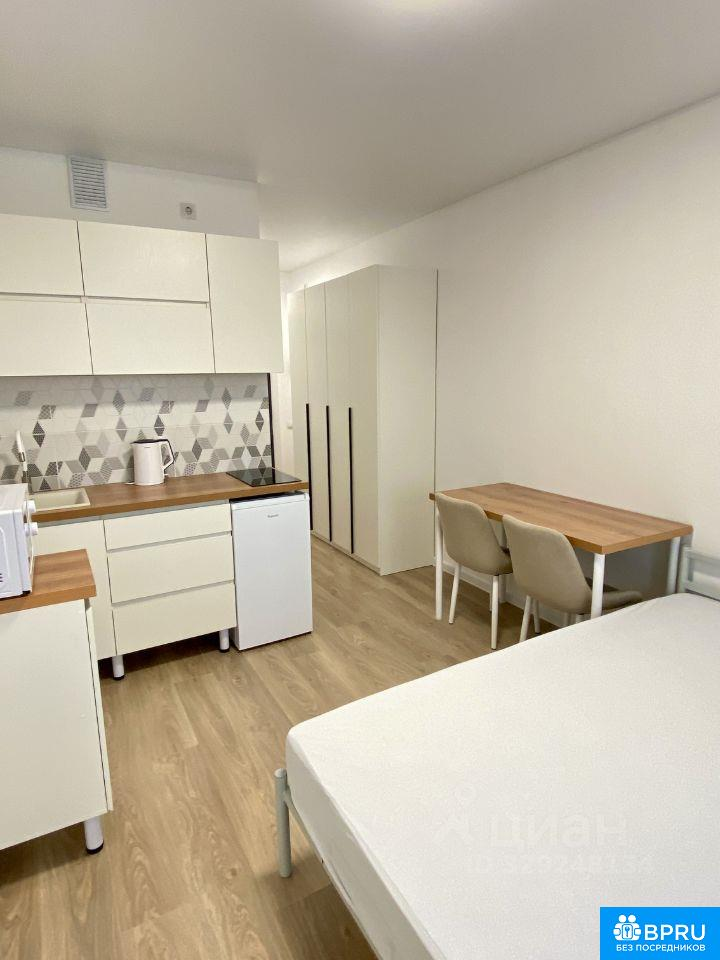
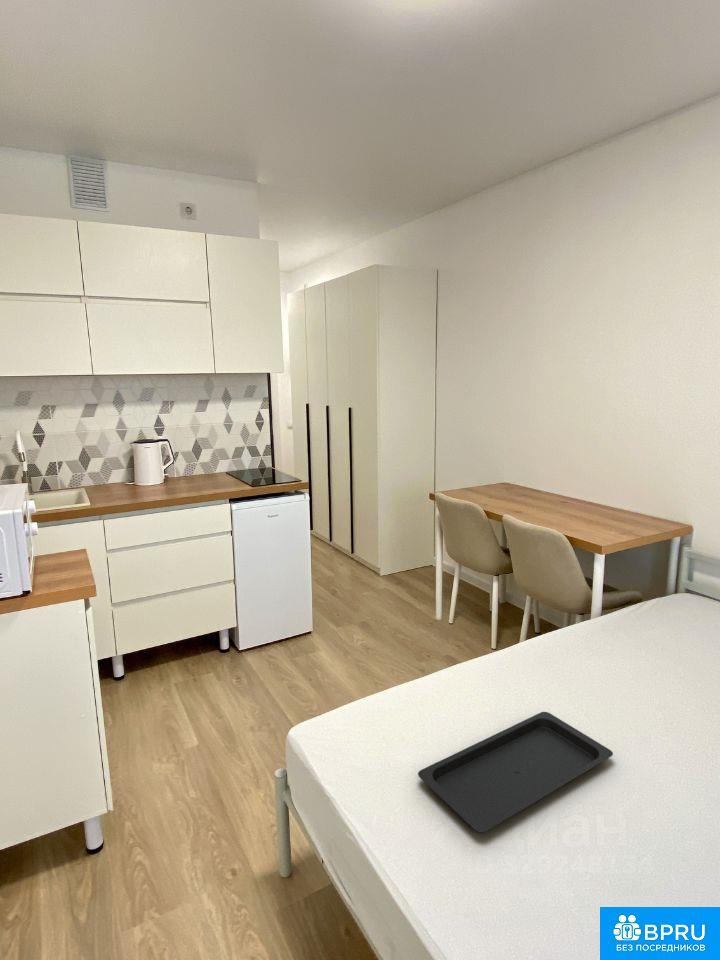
+ serving tray [417,711,614,833]
